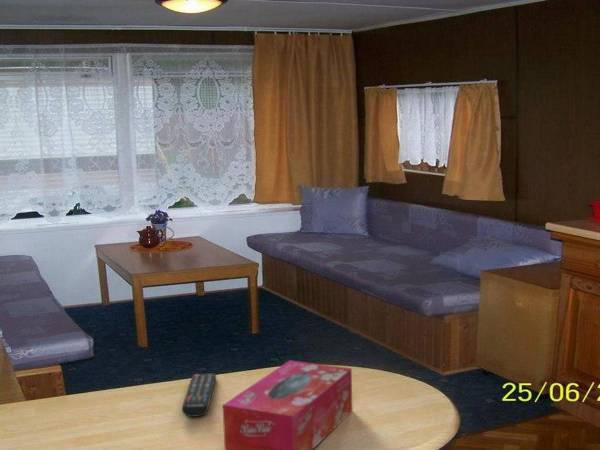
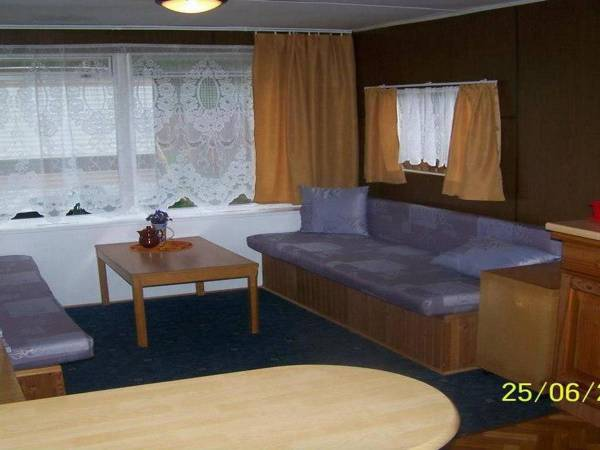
- remote control [181,372,217,418]
- tissue box [222,359,353,450]
